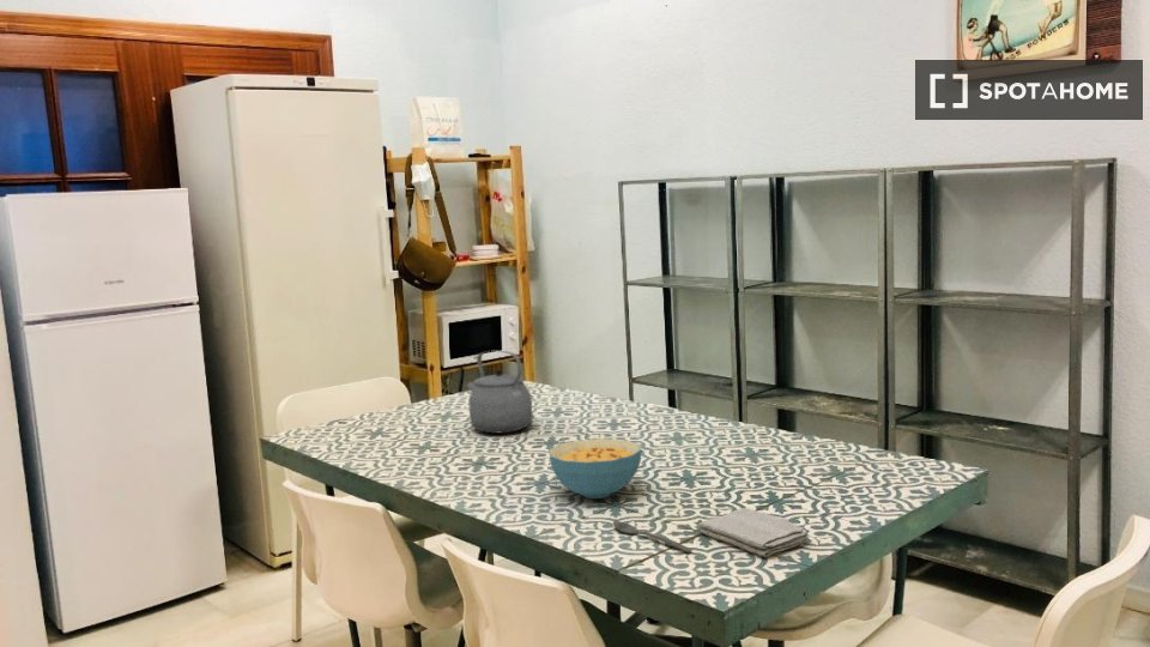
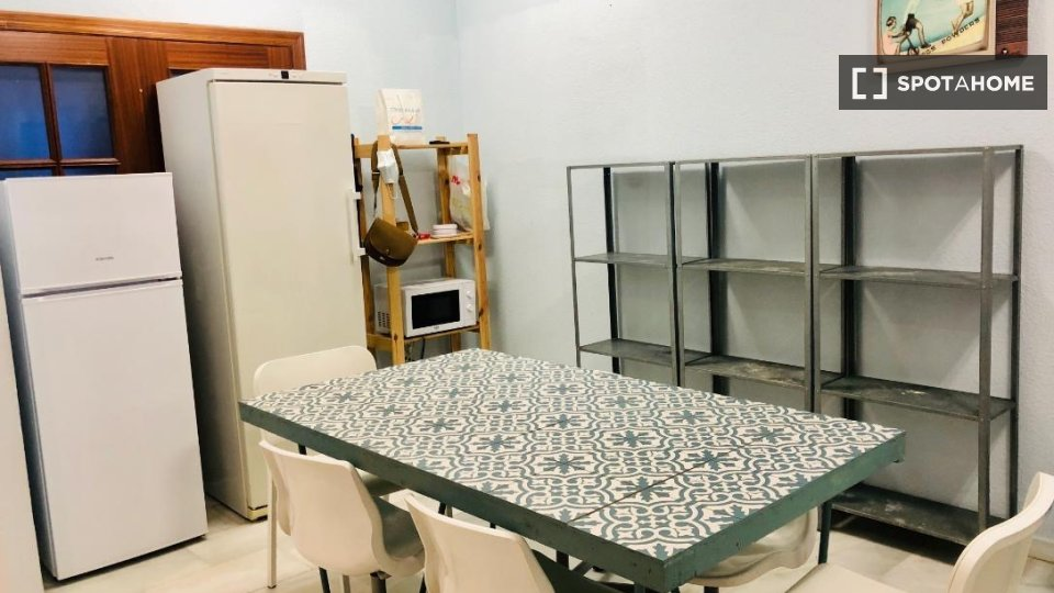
- tea kettle [466,349,534,434]
- washcloth [697,507,810,558]
- spoon [612,520,694,554]
- cereal bowl [547,437,643,500]
